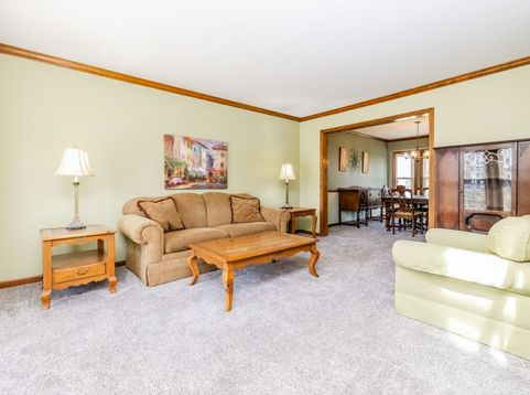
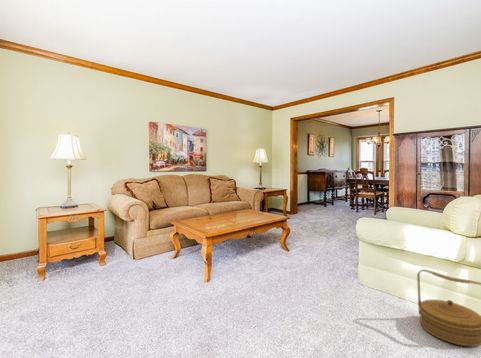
+ basket [416,268,481,347]
